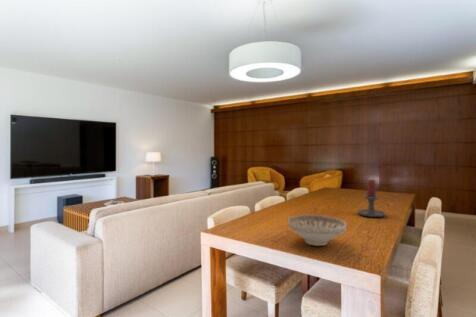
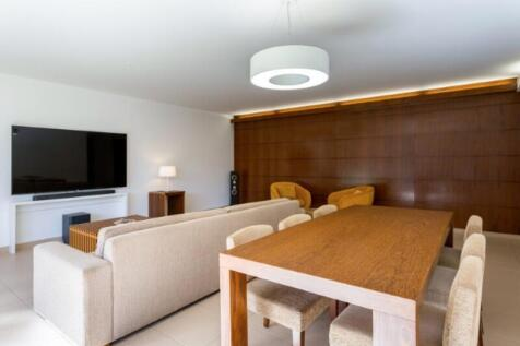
- candle holder [357,179,387,218]
- decorative bowl [287,214,347,247]
